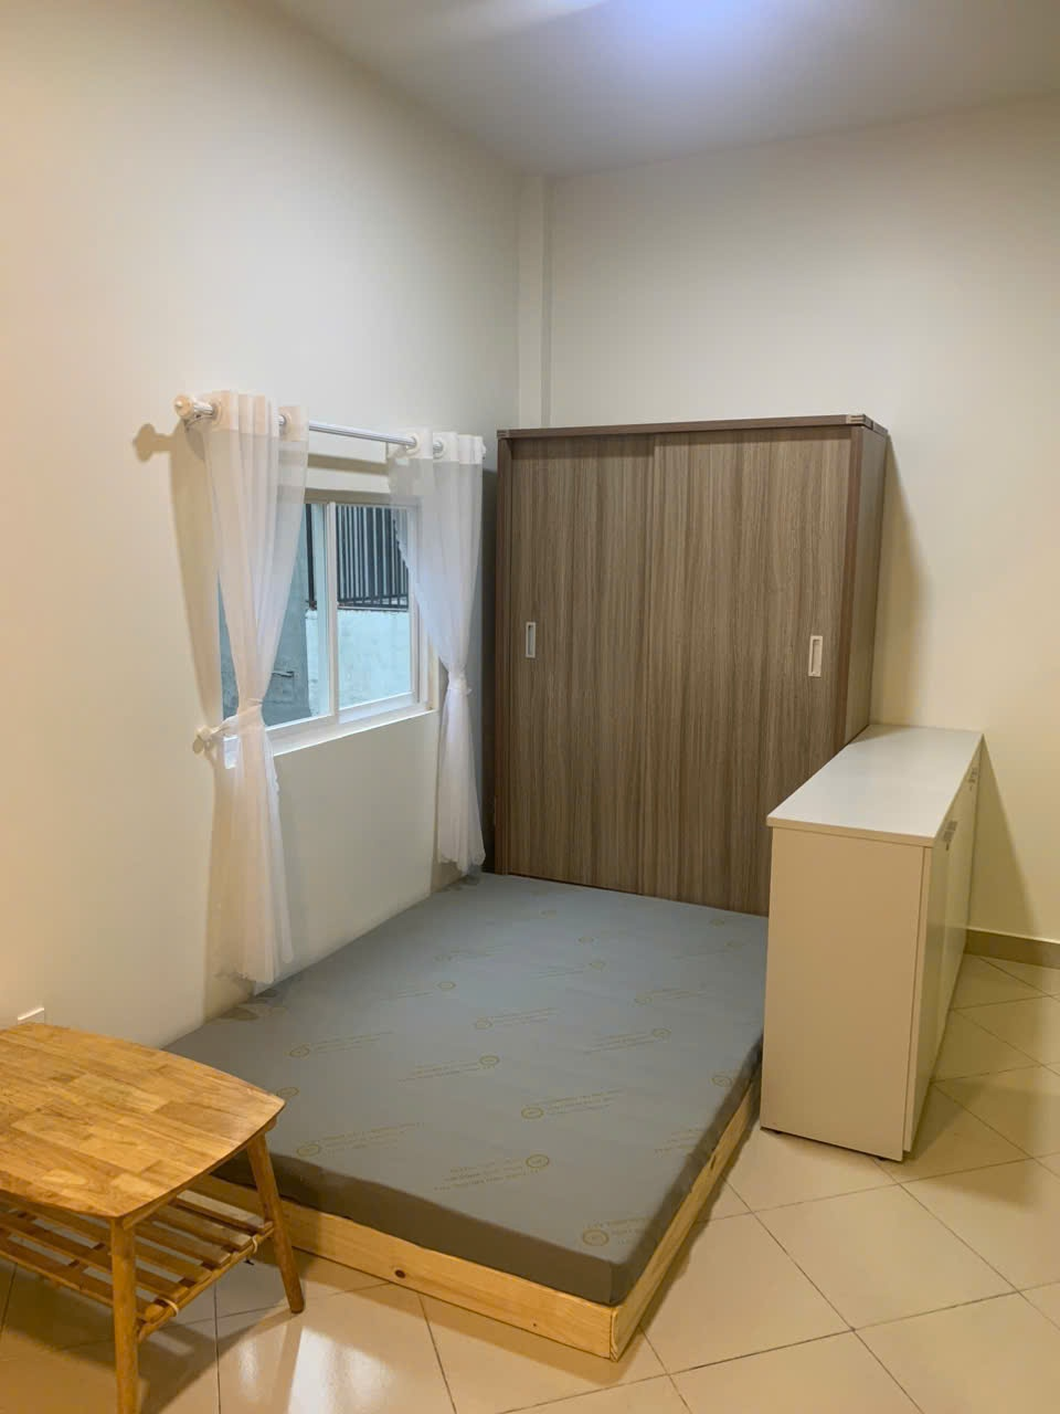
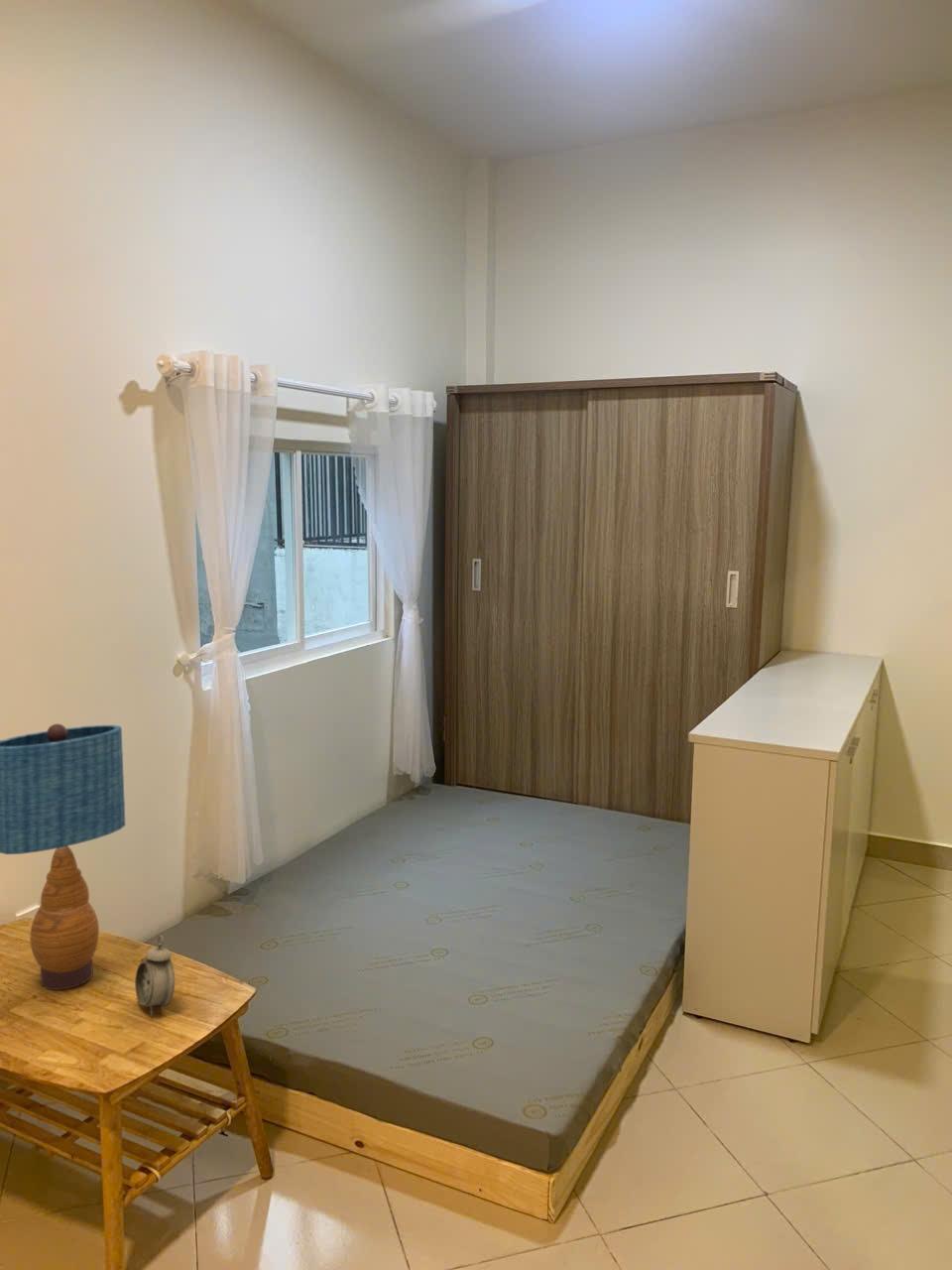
+ alarm clock [134,935,176,1018]
+ table lamp [0,723,126,991]
